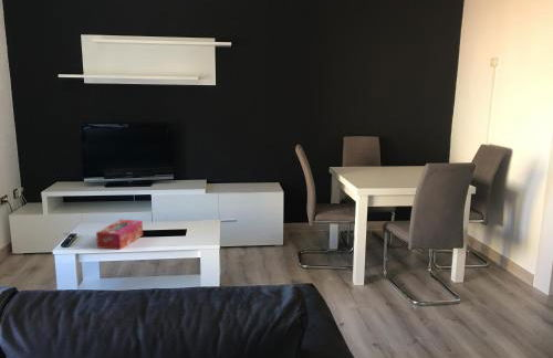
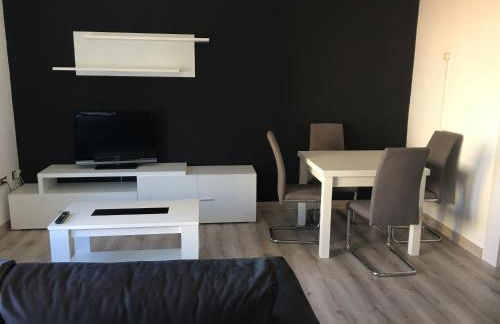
- tissue box [95,219,144,251]
